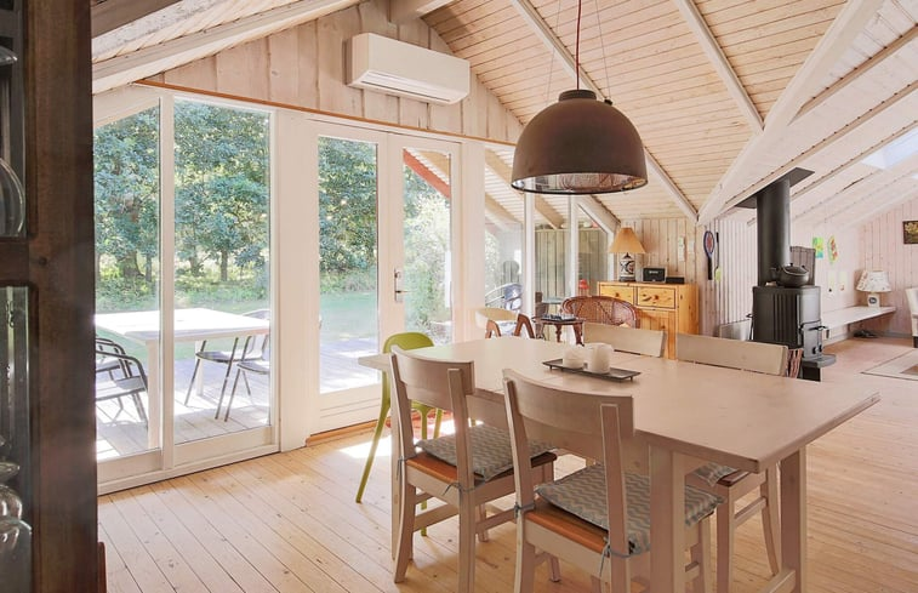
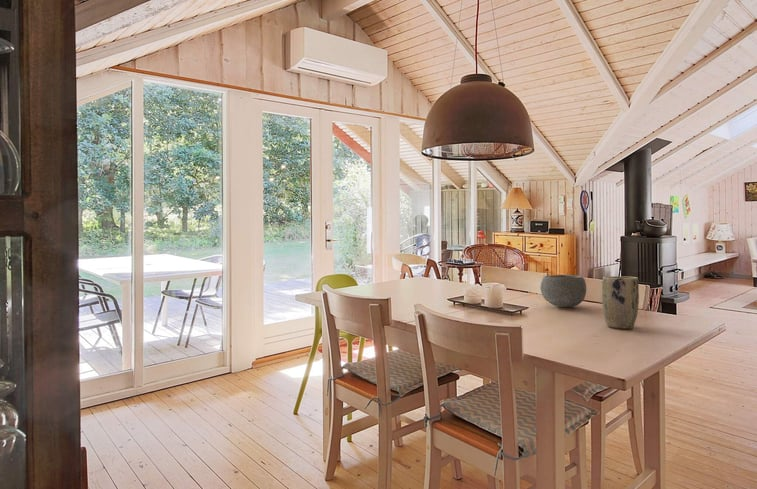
+ bowl [539,274,587,308]
+ plant pot [601,275,640,330]
